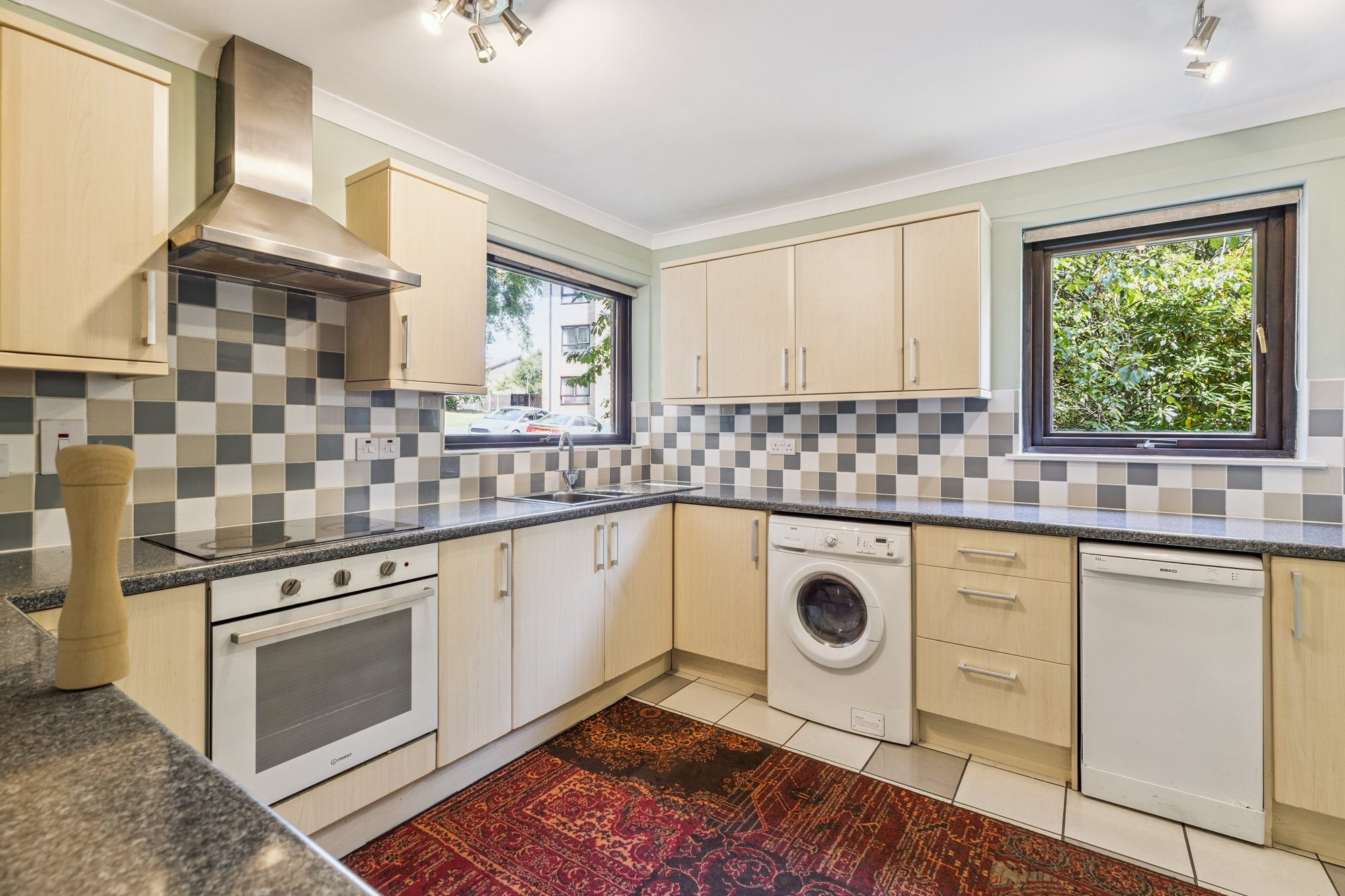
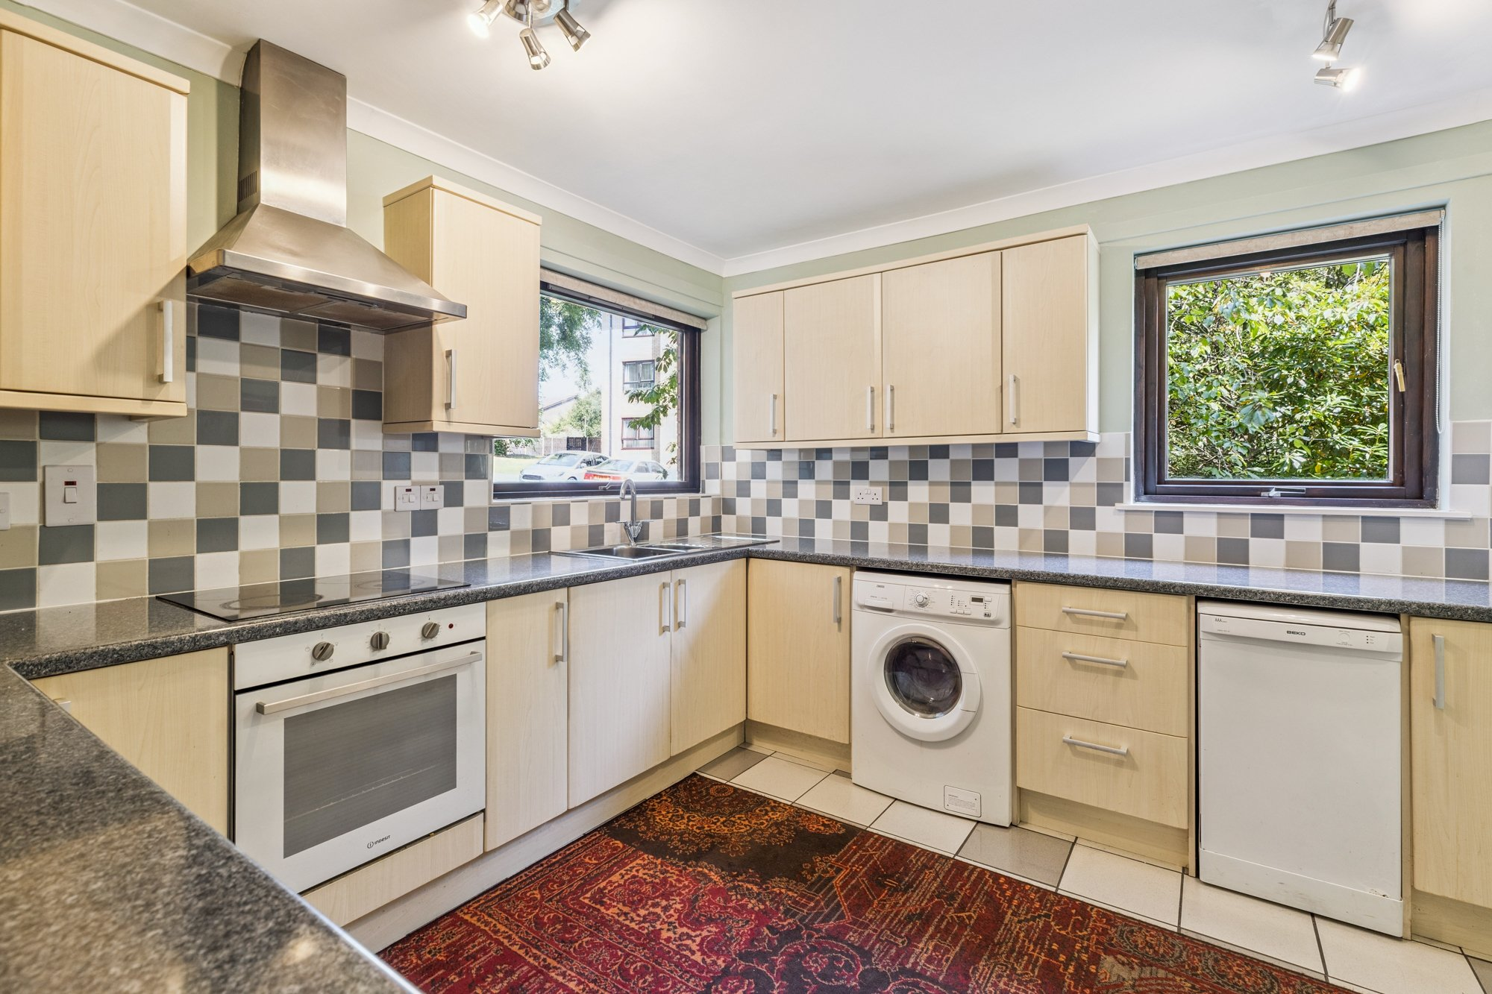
- pepper mill [54,440,137,690]
